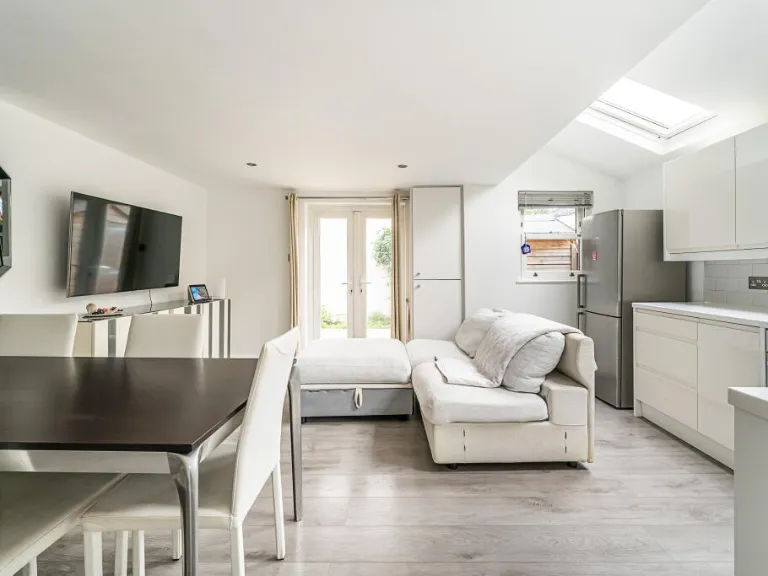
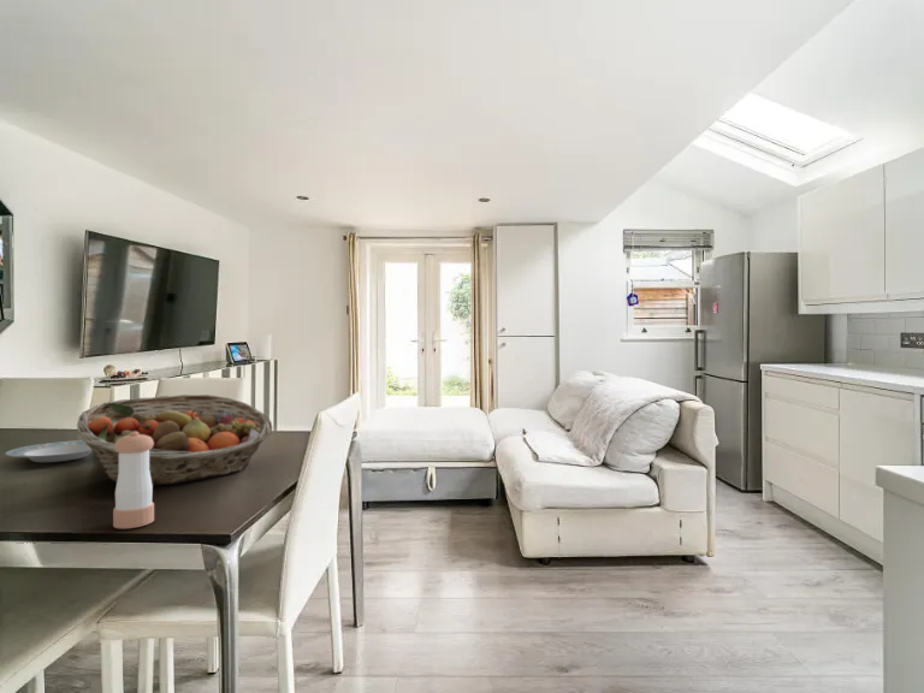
+ plate [4,439,93,463]
+ pepper shaker [112,432,155,529]
+ fruit basket [76,393,273,487]
